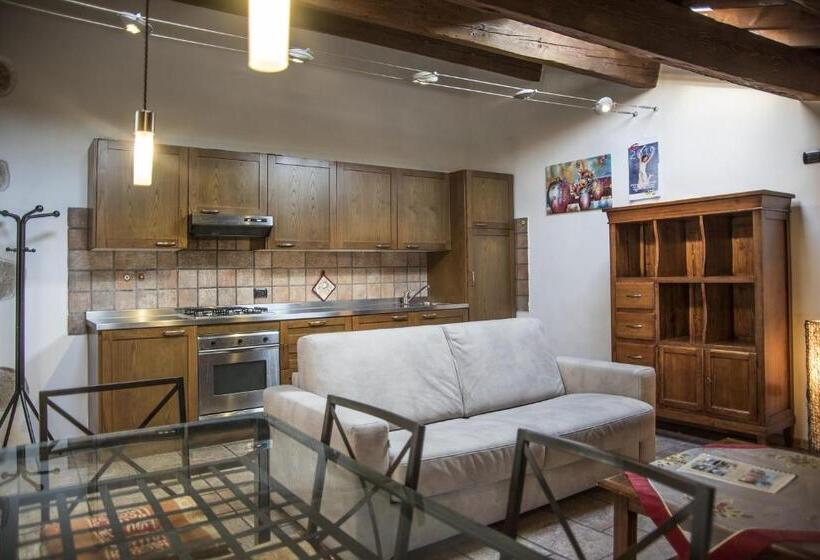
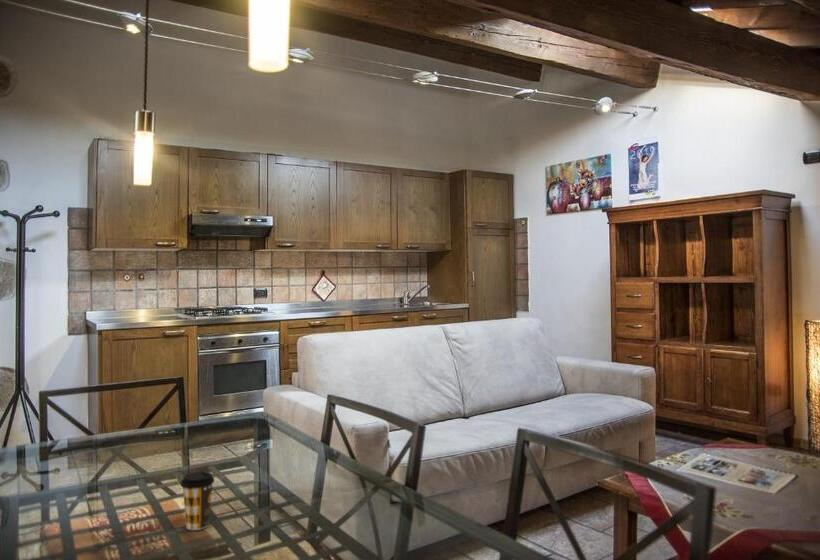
+ coffee cup [179,471,215,531]
